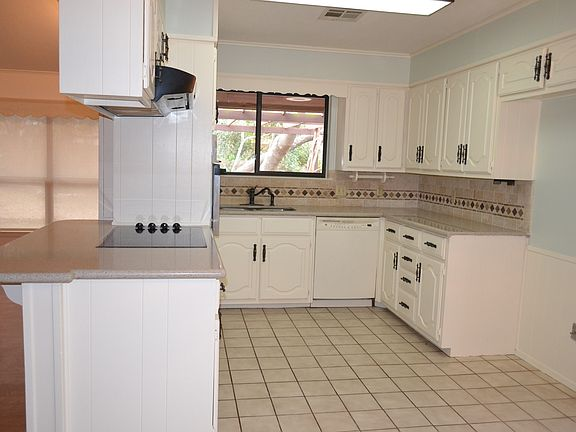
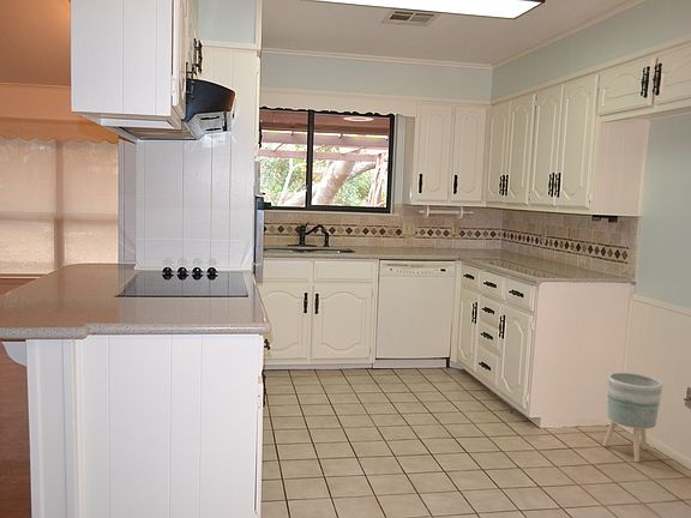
+ planter [602,372,665,463]
